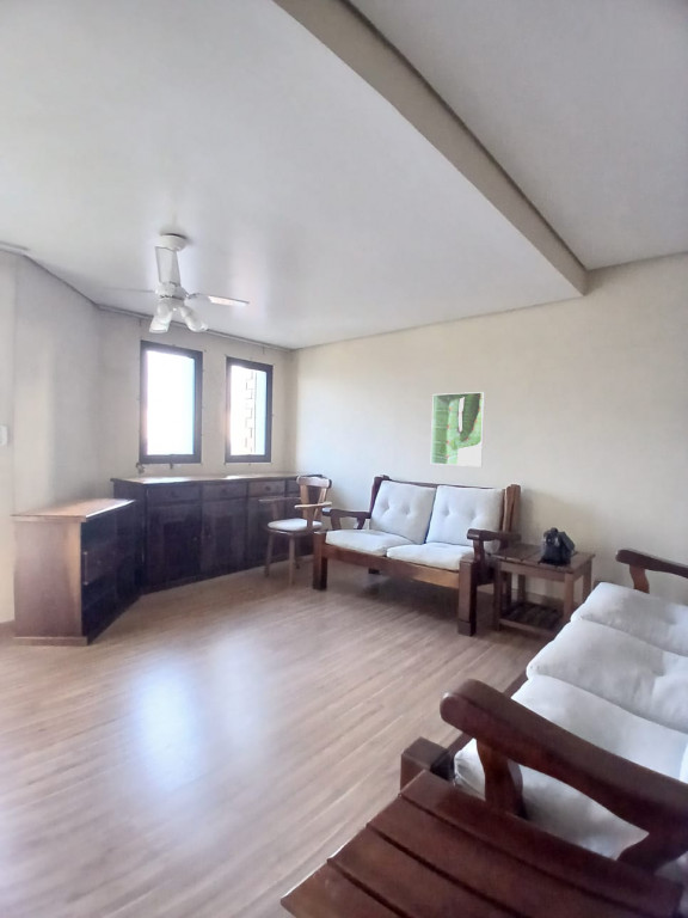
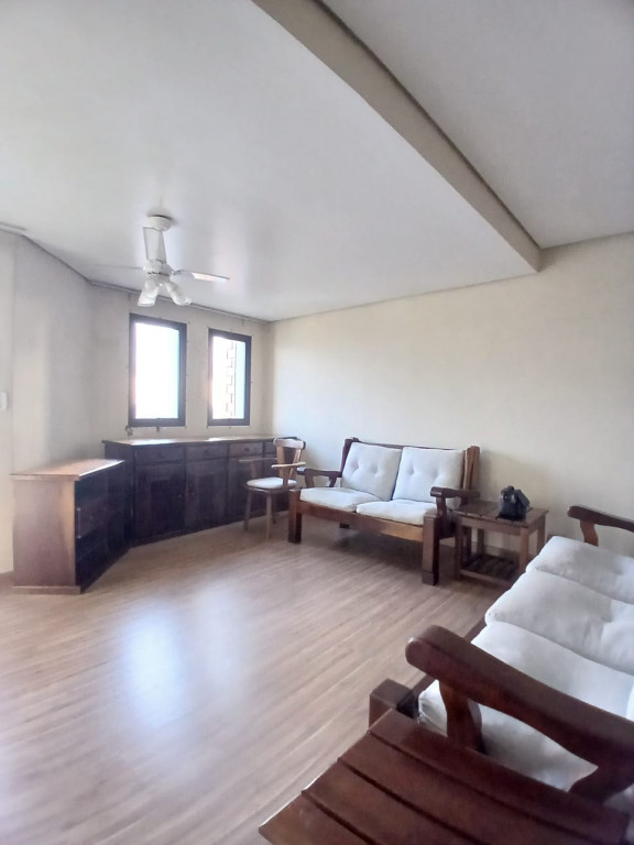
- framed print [430,391,486,467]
